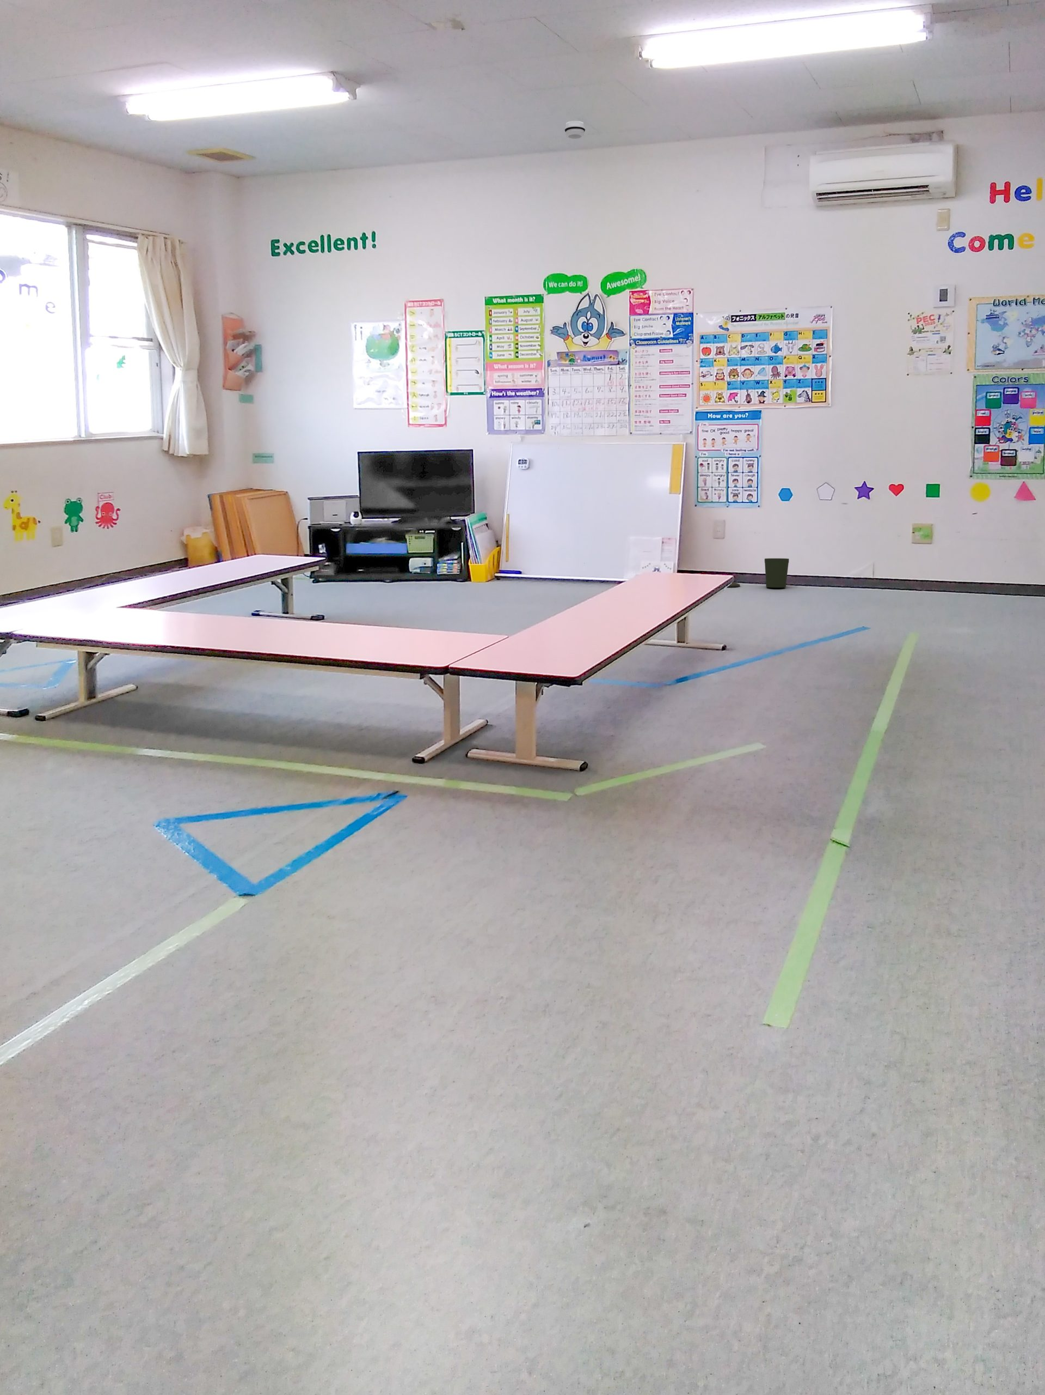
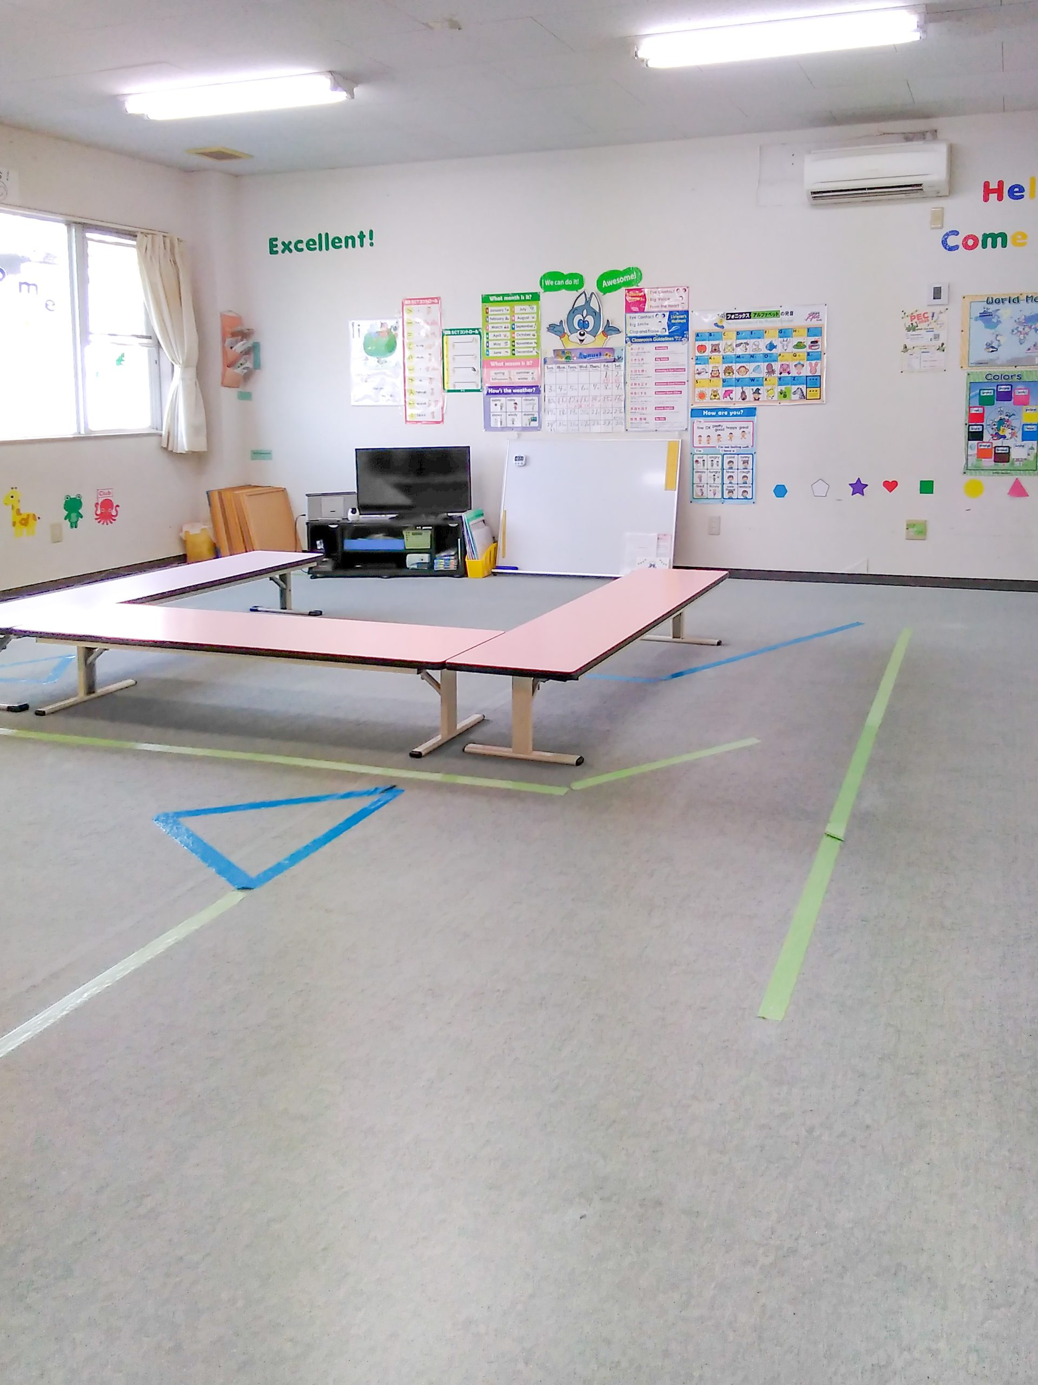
- trash can [727,558,789,588]
- smoke detector [564,121,586,140]
